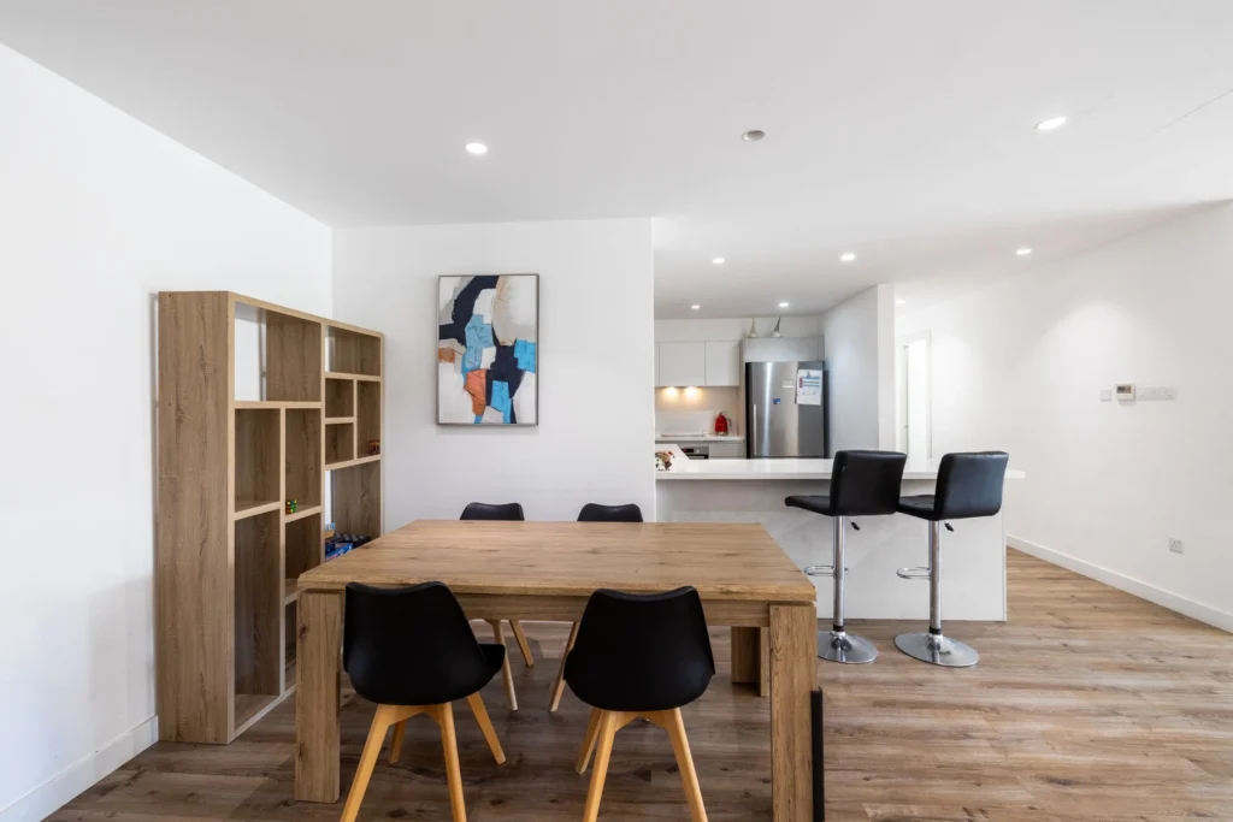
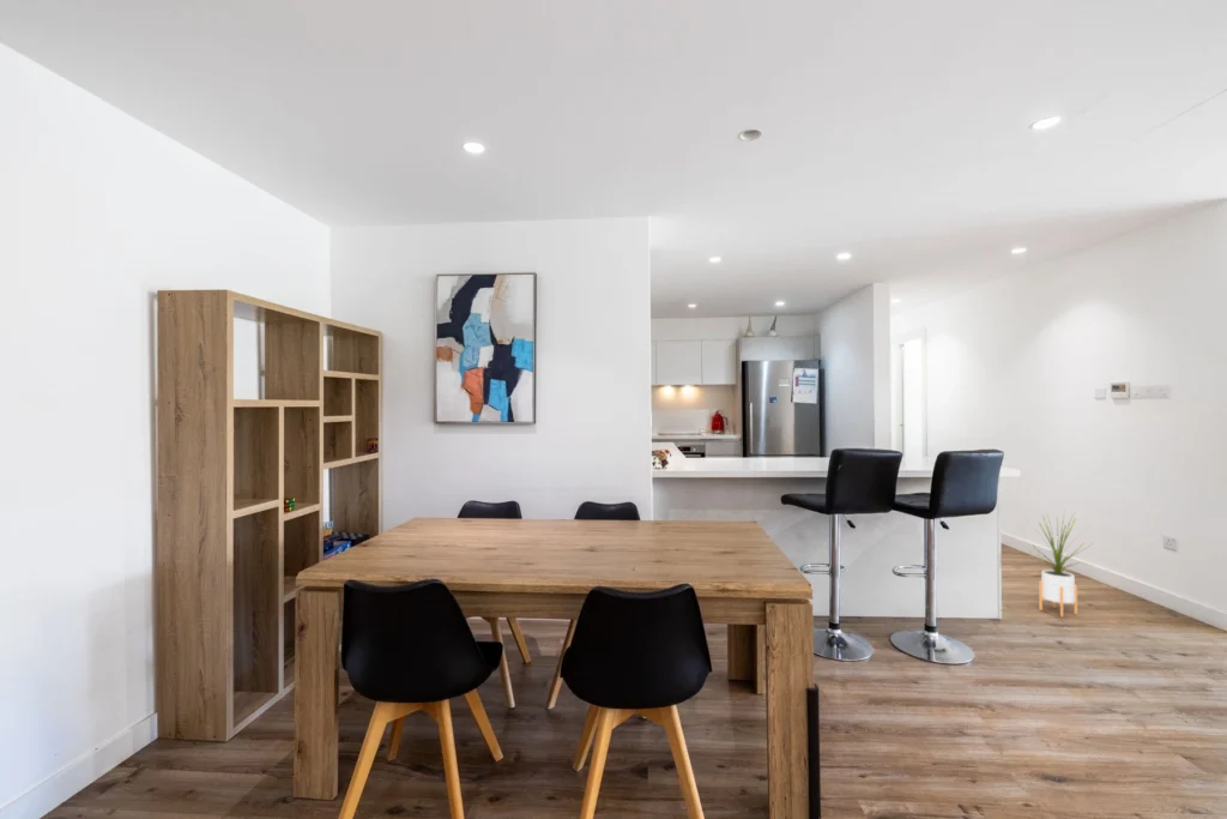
+ house plant [1024,510,1095,619]
